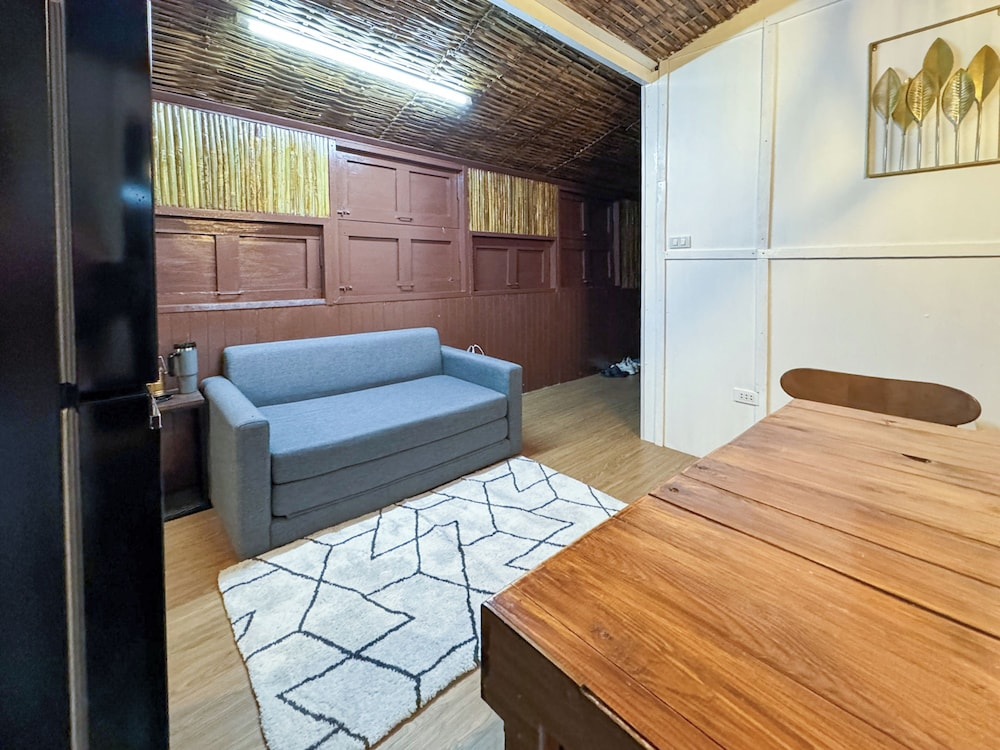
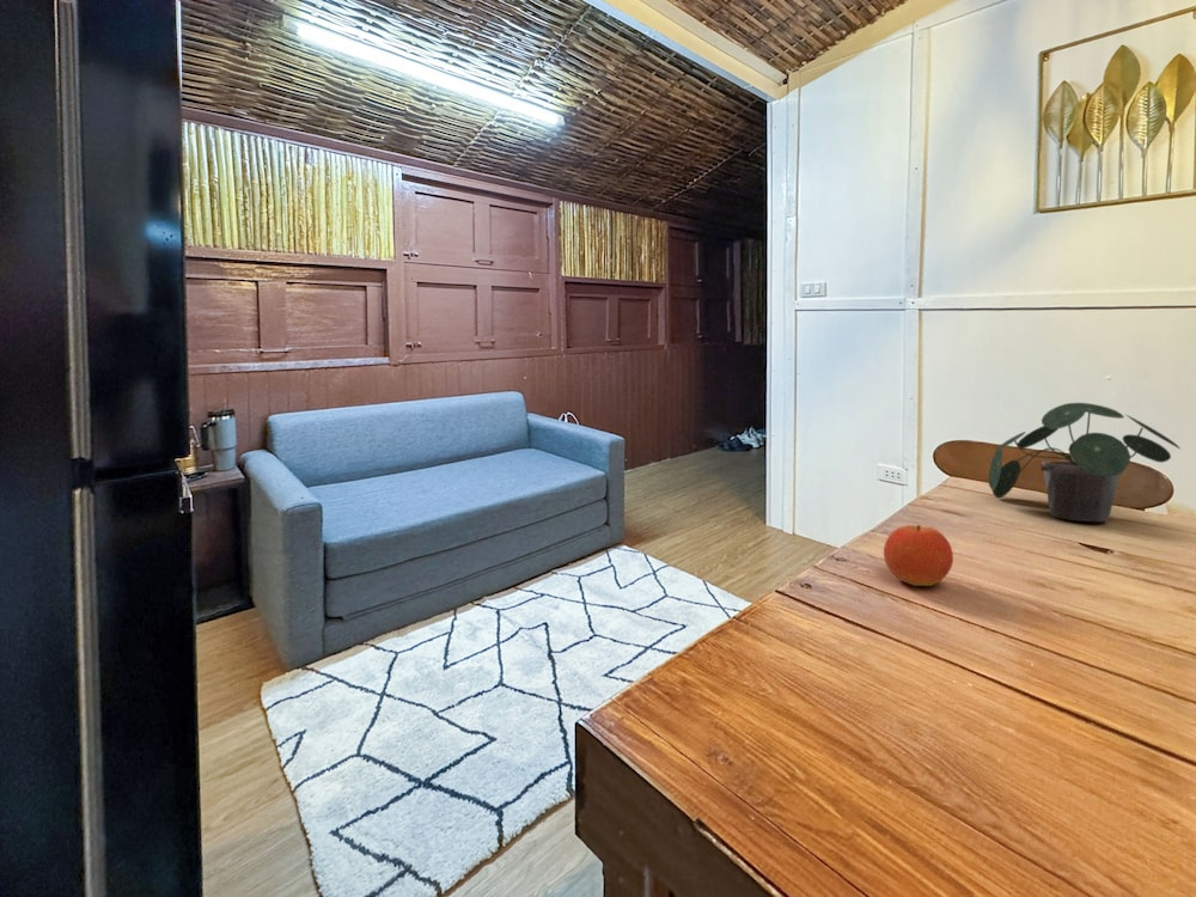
+ fruit [883,524,954,587]
+ potted plant [987,402,1180,523]
